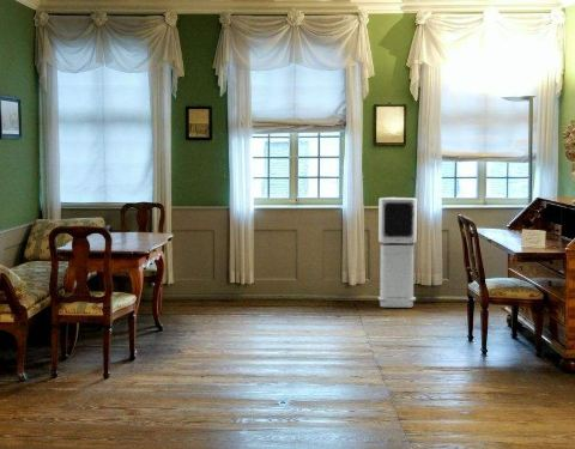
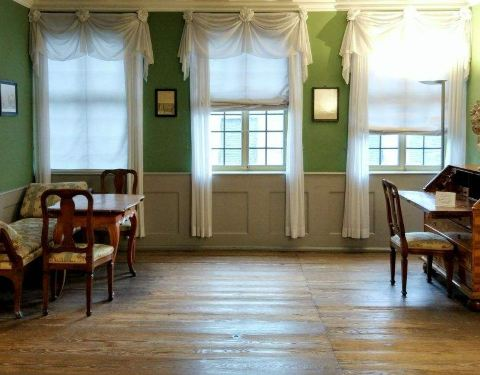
- air purifier [376,196,418,309]
